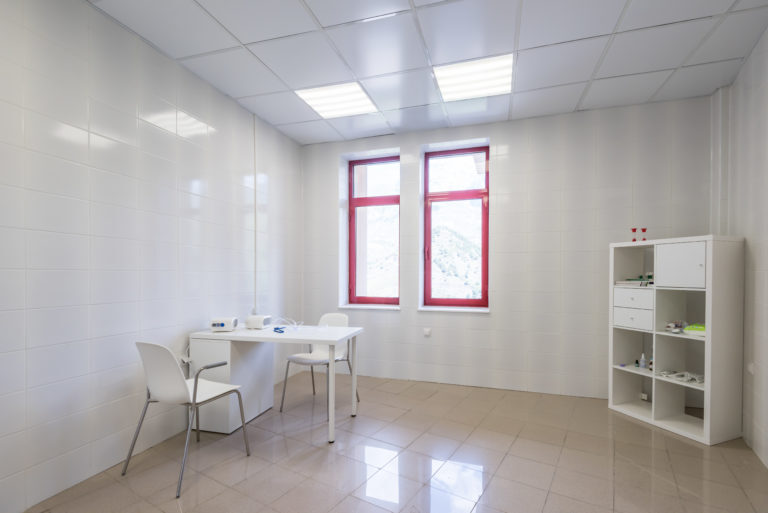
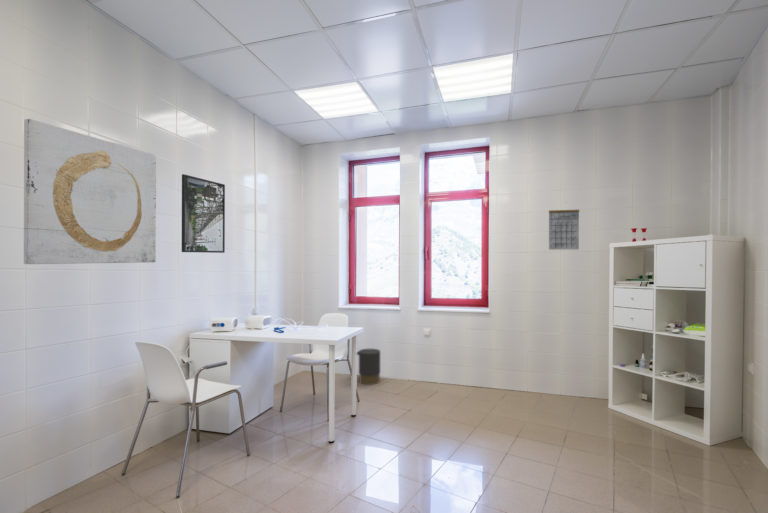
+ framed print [181,173,226,254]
+ wall art [23,118,157,265]
+ calendar [548,201,580,251]
+ trash can [356,348,381,386]
